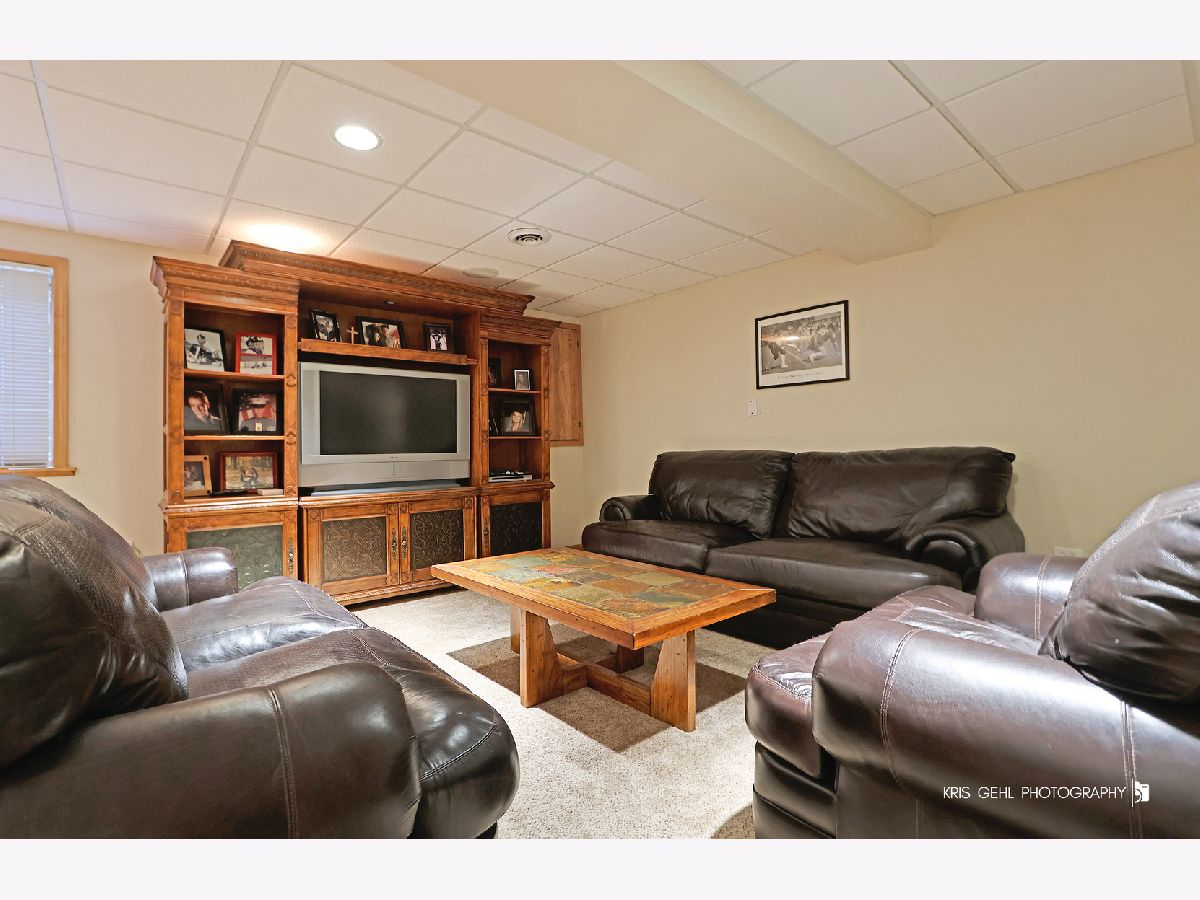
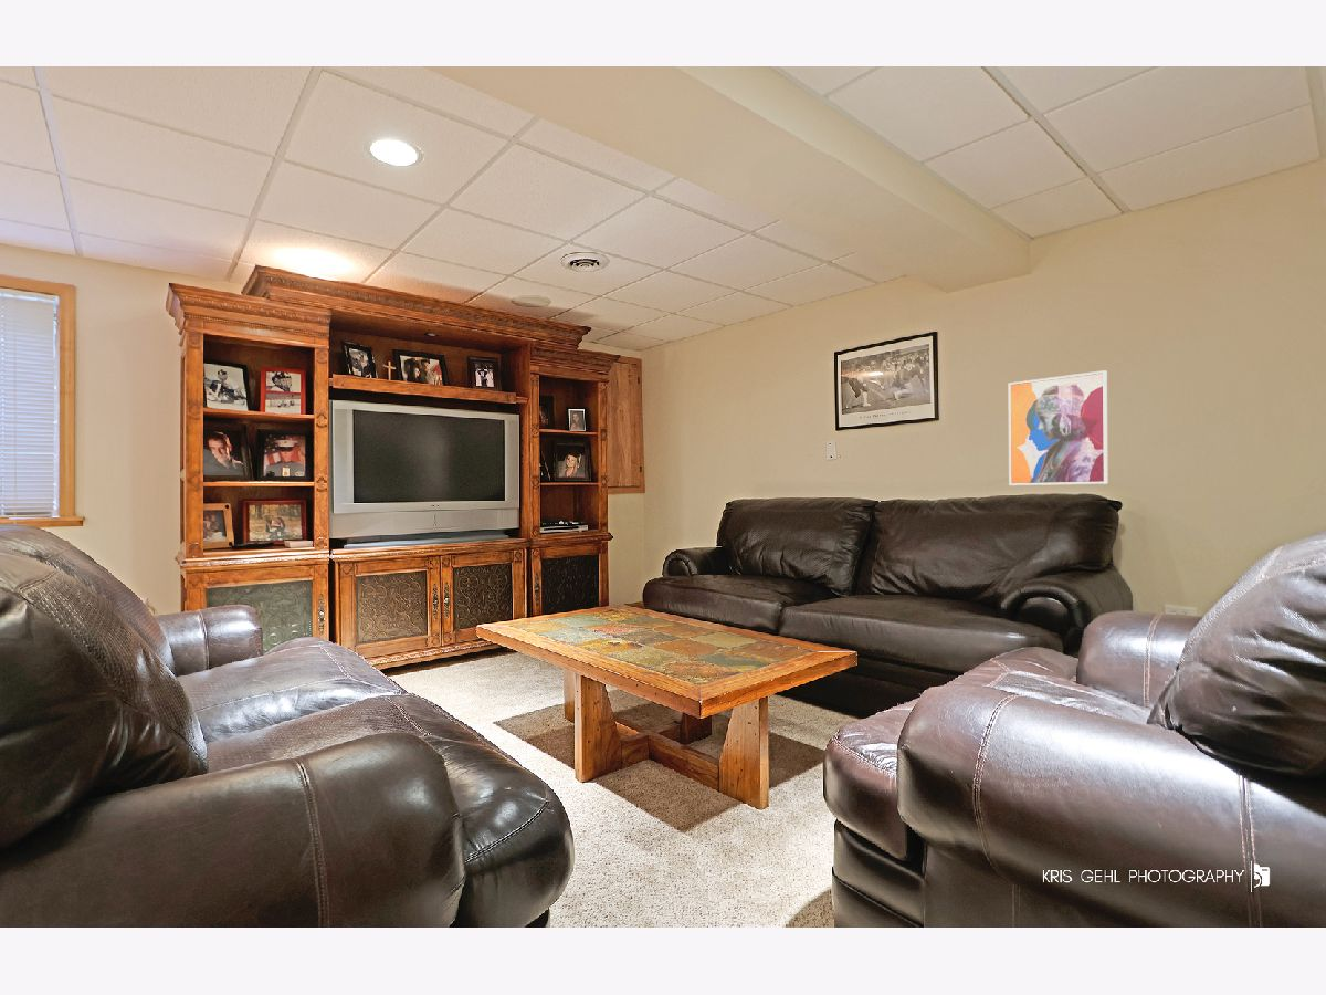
+ wall art [1008,369,1108,486]
